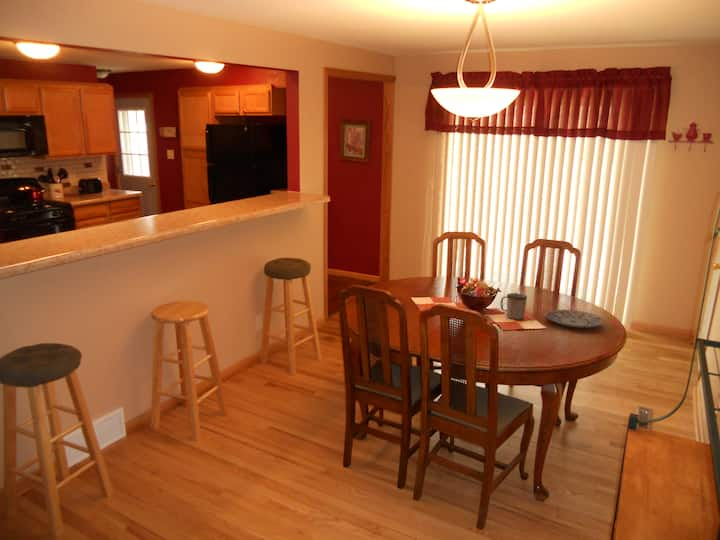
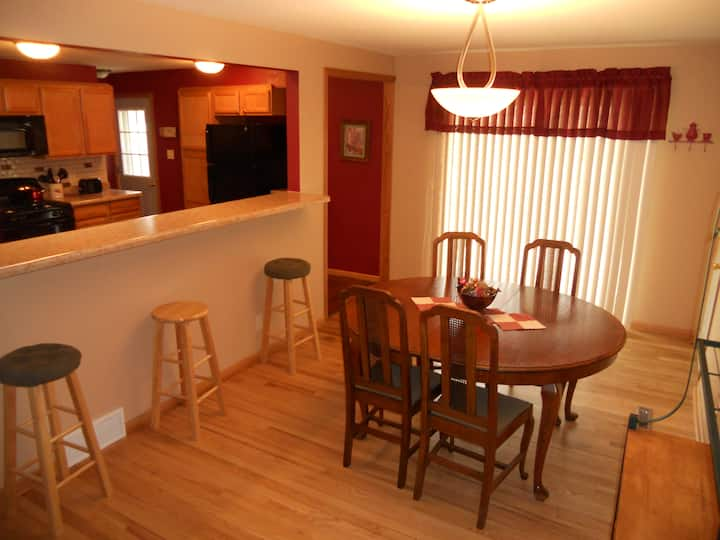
- plate [545,309,605,329]
- mug [500,292,528,320]
